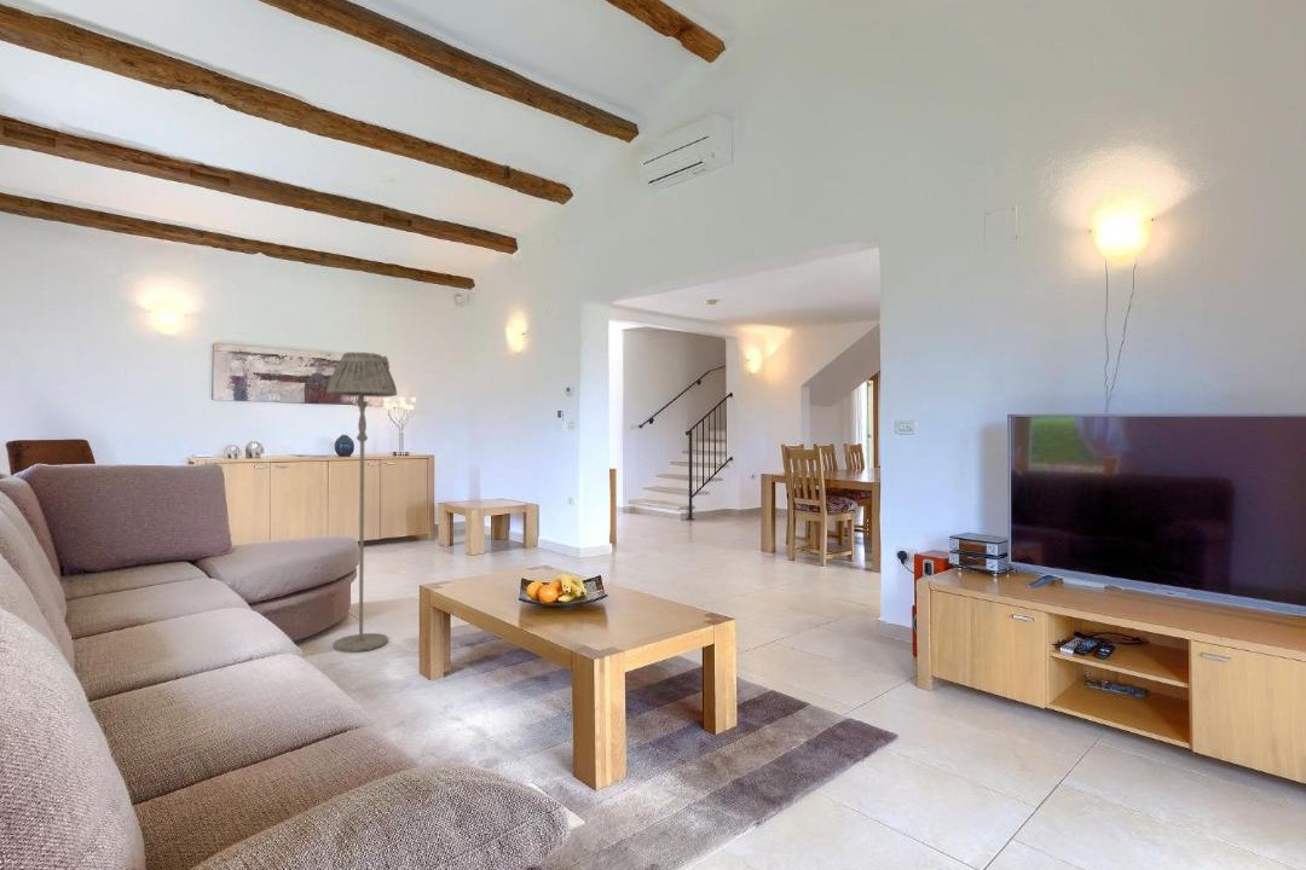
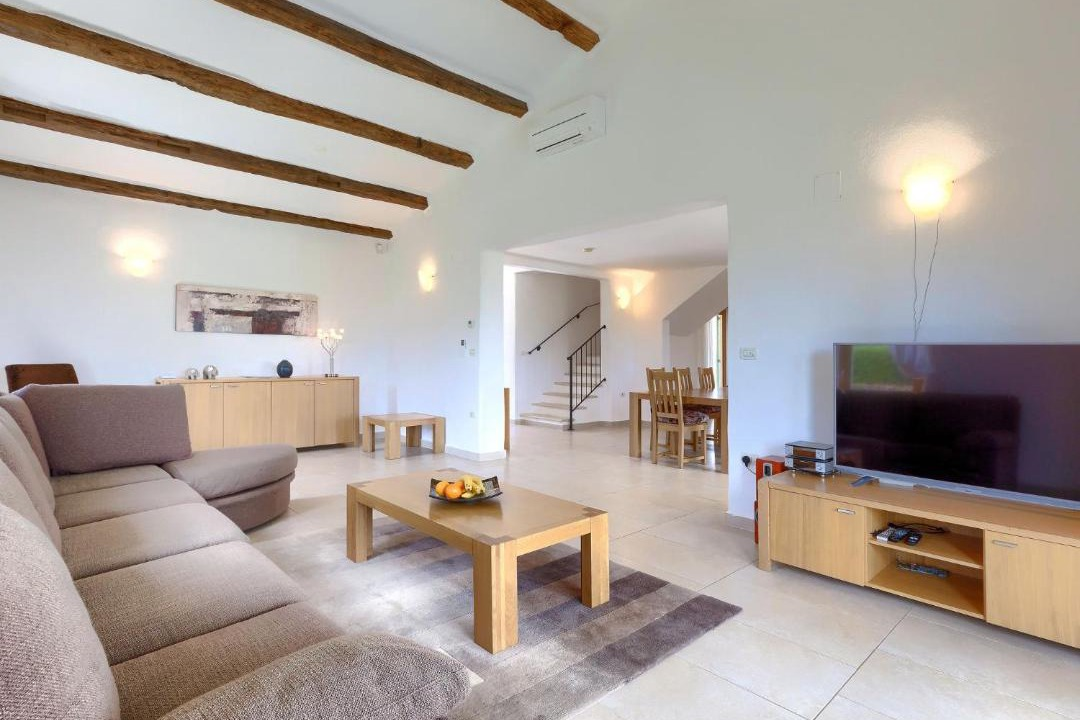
- floor lamp [325,352,398,652]
